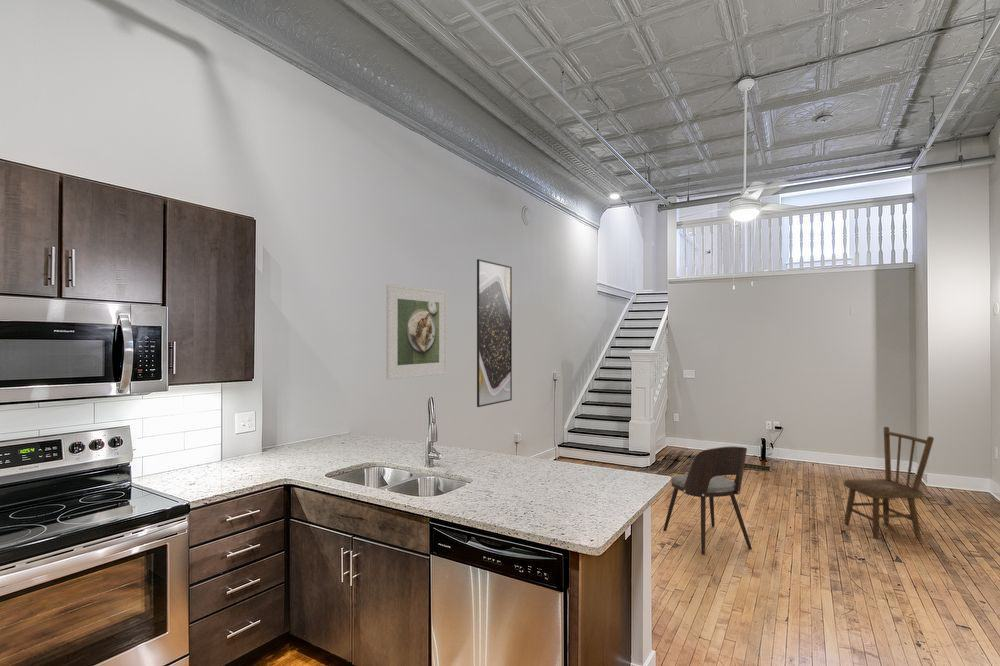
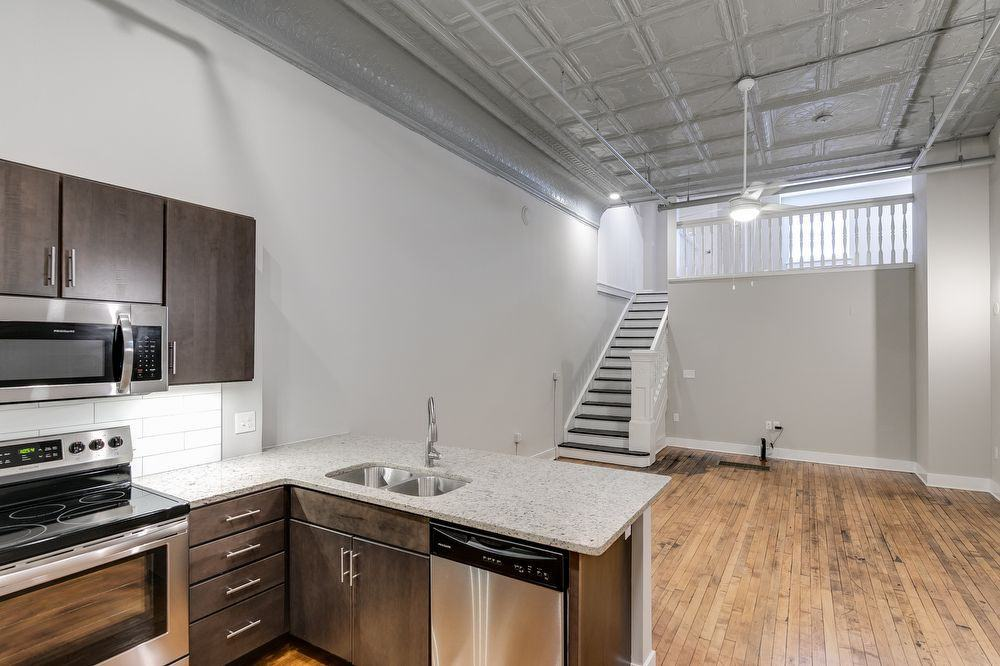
- dining chair [662,445,753,556]
- dining chair [843,426,935,540]
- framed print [476,258,513,408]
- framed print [385,283,448,381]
